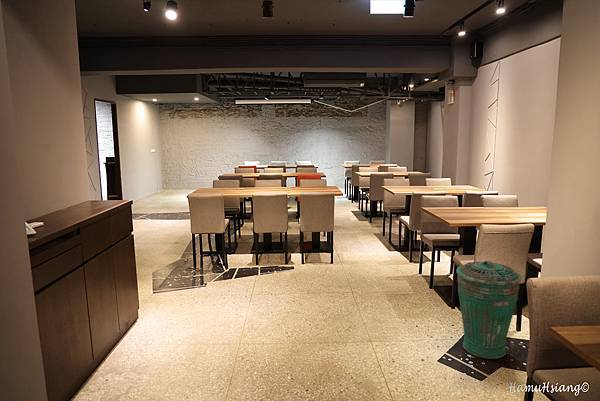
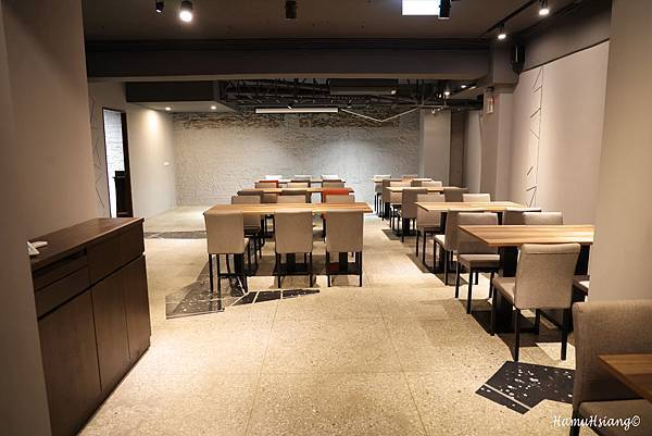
- trash can [455,260,523,360]
